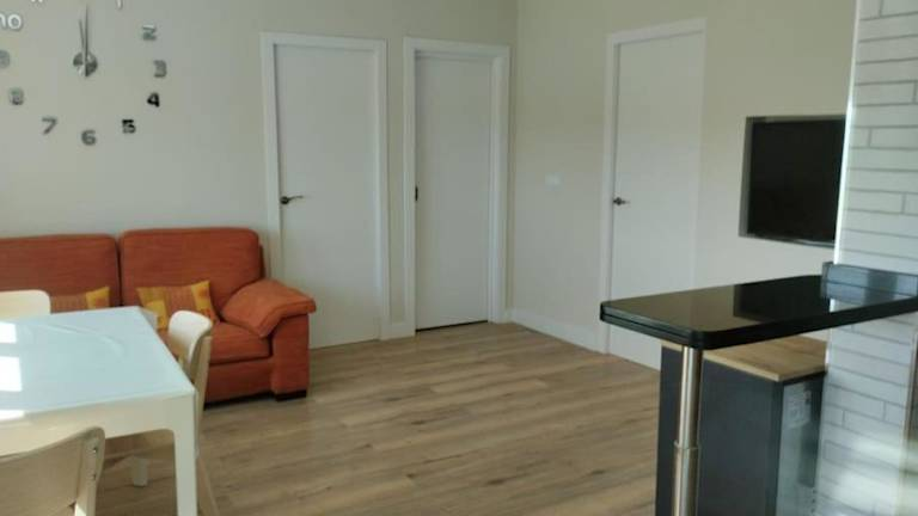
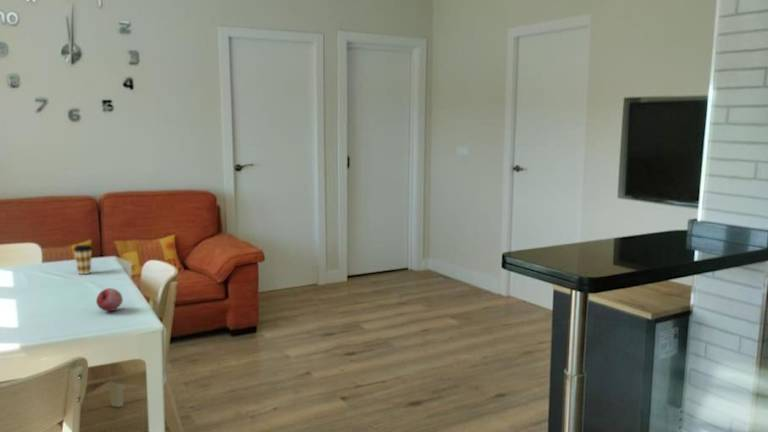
+ coffee cup [72,244,94,275]
+ fruit [95,287,124,312]
